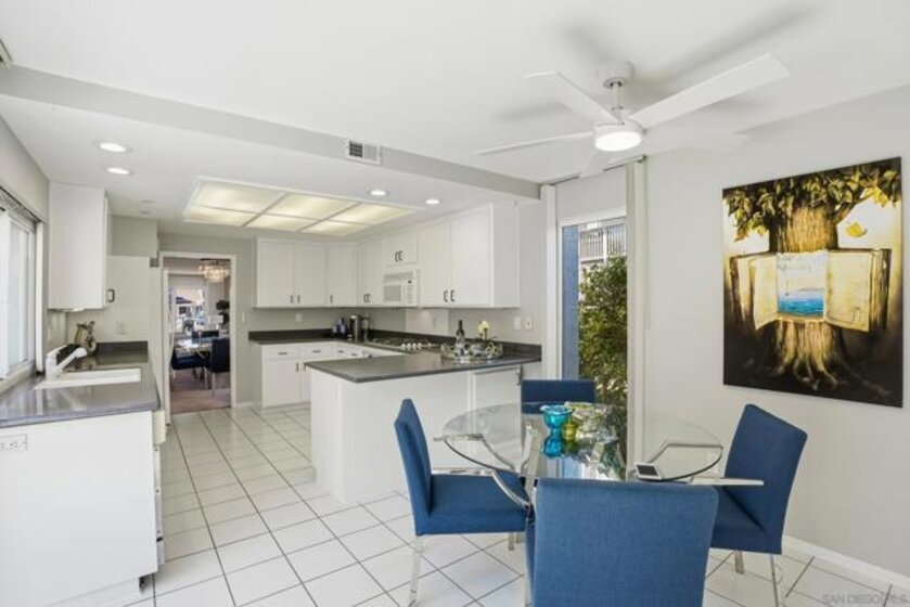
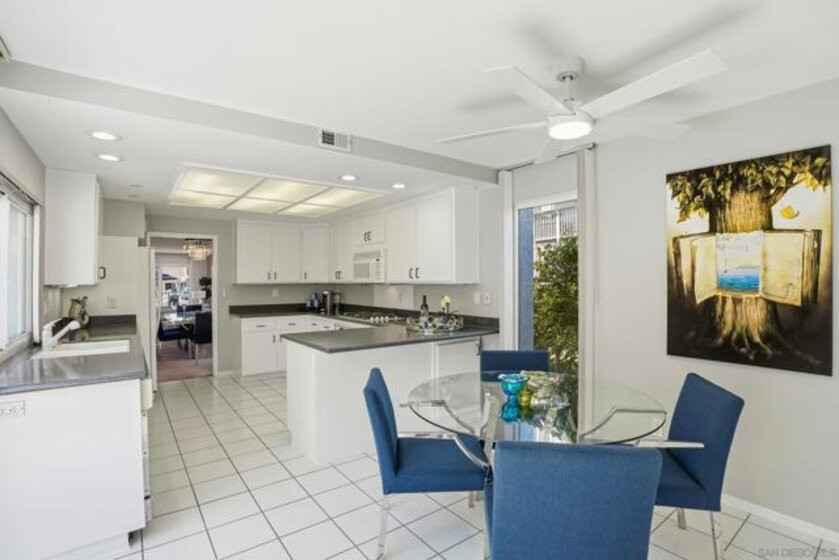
- cell phone [632,462,663,481]
